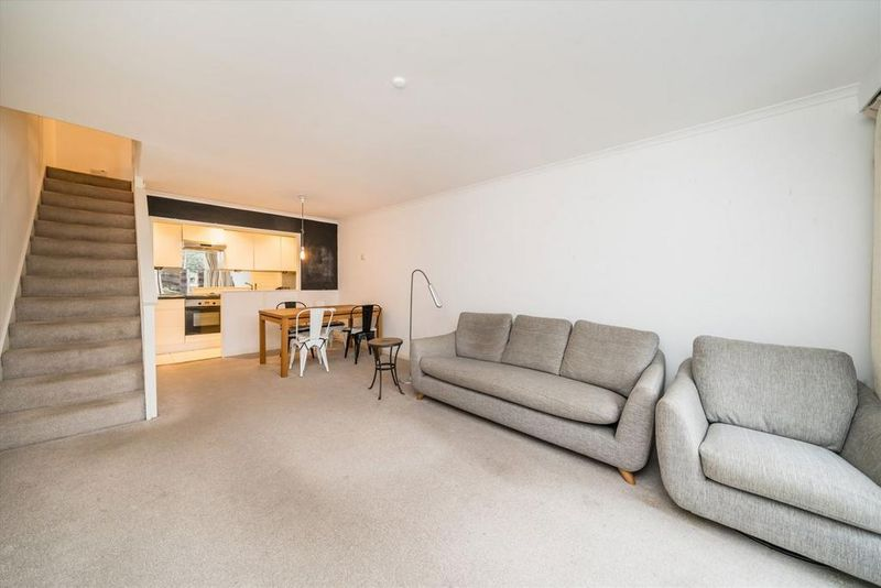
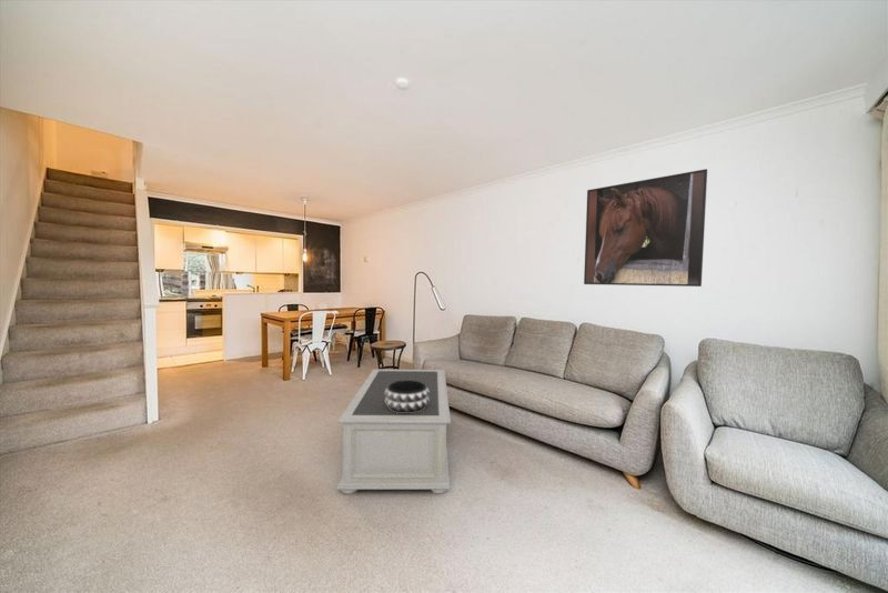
+ coffee table [335,368,452,495]
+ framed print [583,168,708,288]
+ decorative bowl [385,380,430,413]
